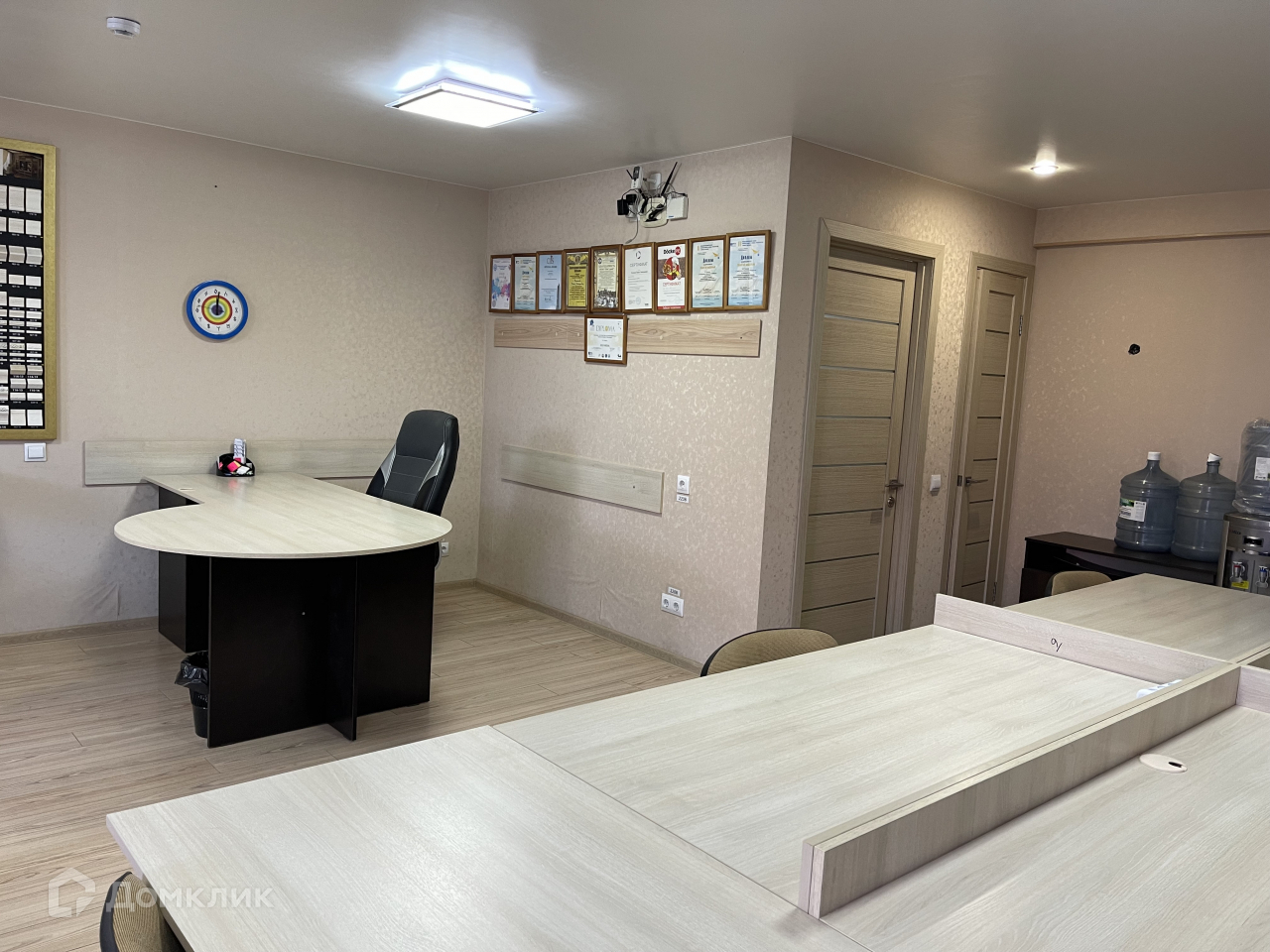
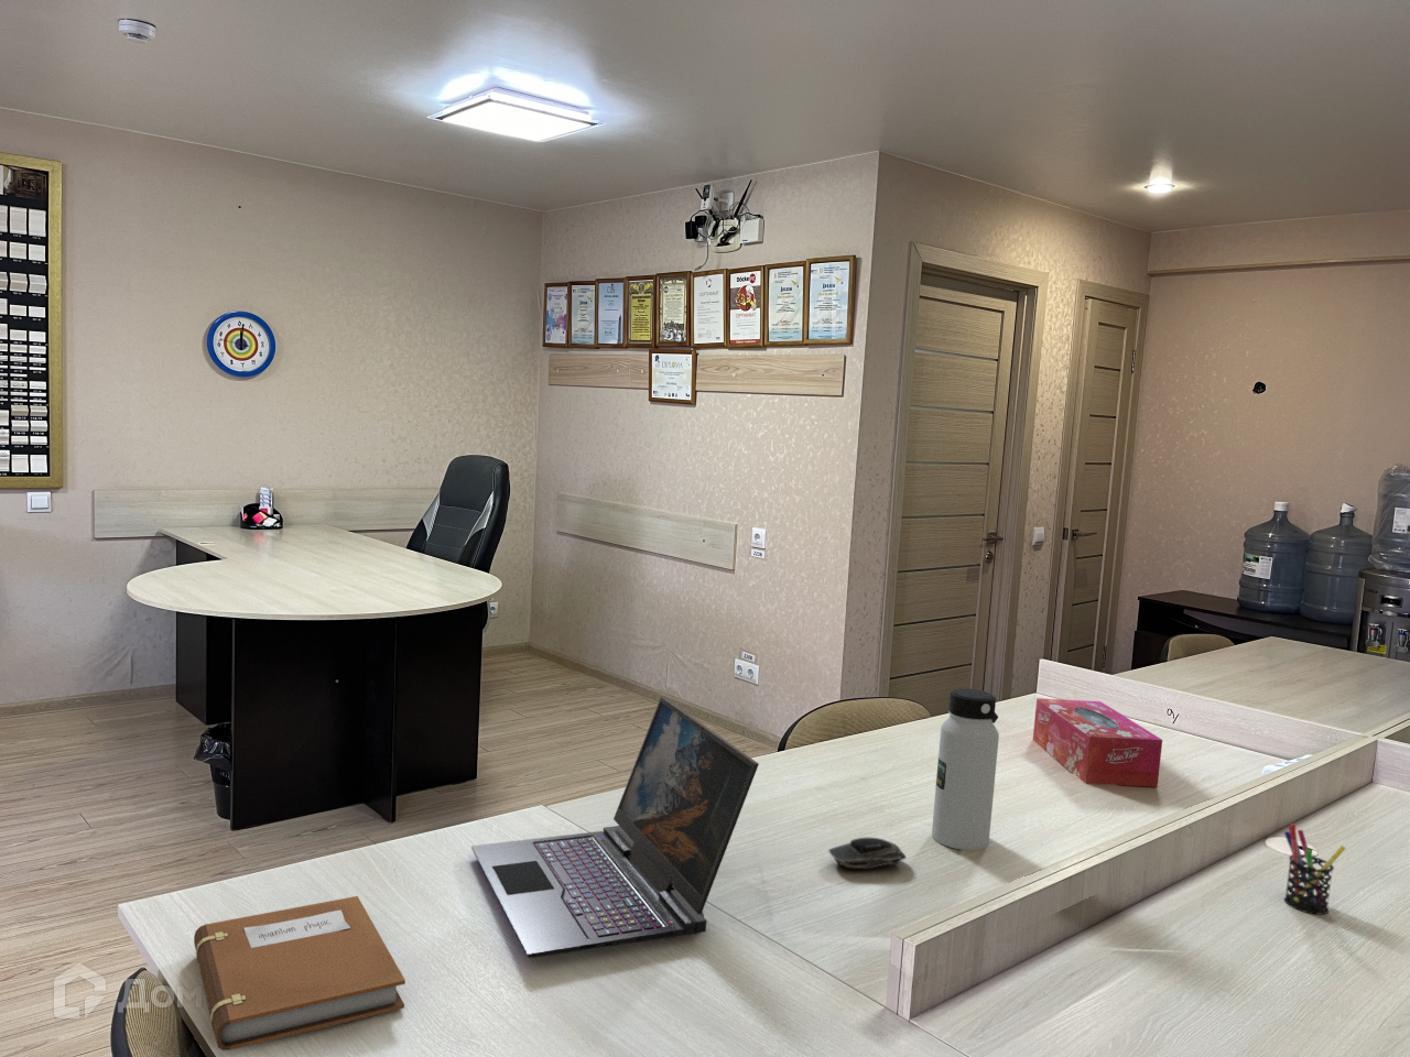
+ computer mouse [827,837,908,869]
+ water bottle [930,687,1000,852]
+ laptop [471,696,761,959]
+ tissue box [1033,697,1164,788]
+ pen holder [1283,824,1347,916]
+ notebook [193,895,406,1051]
